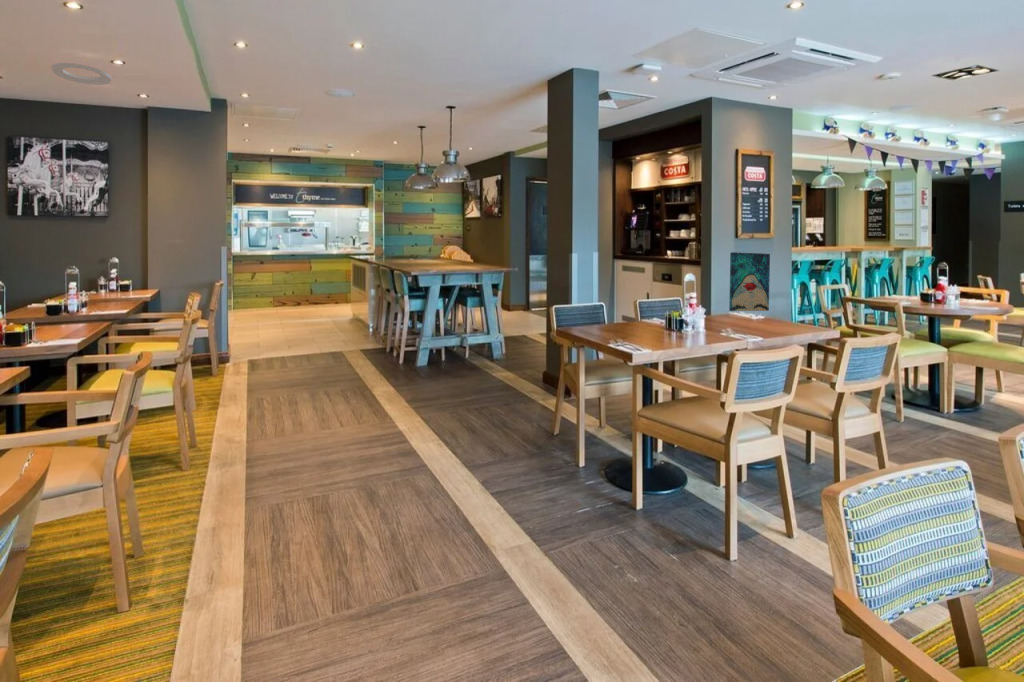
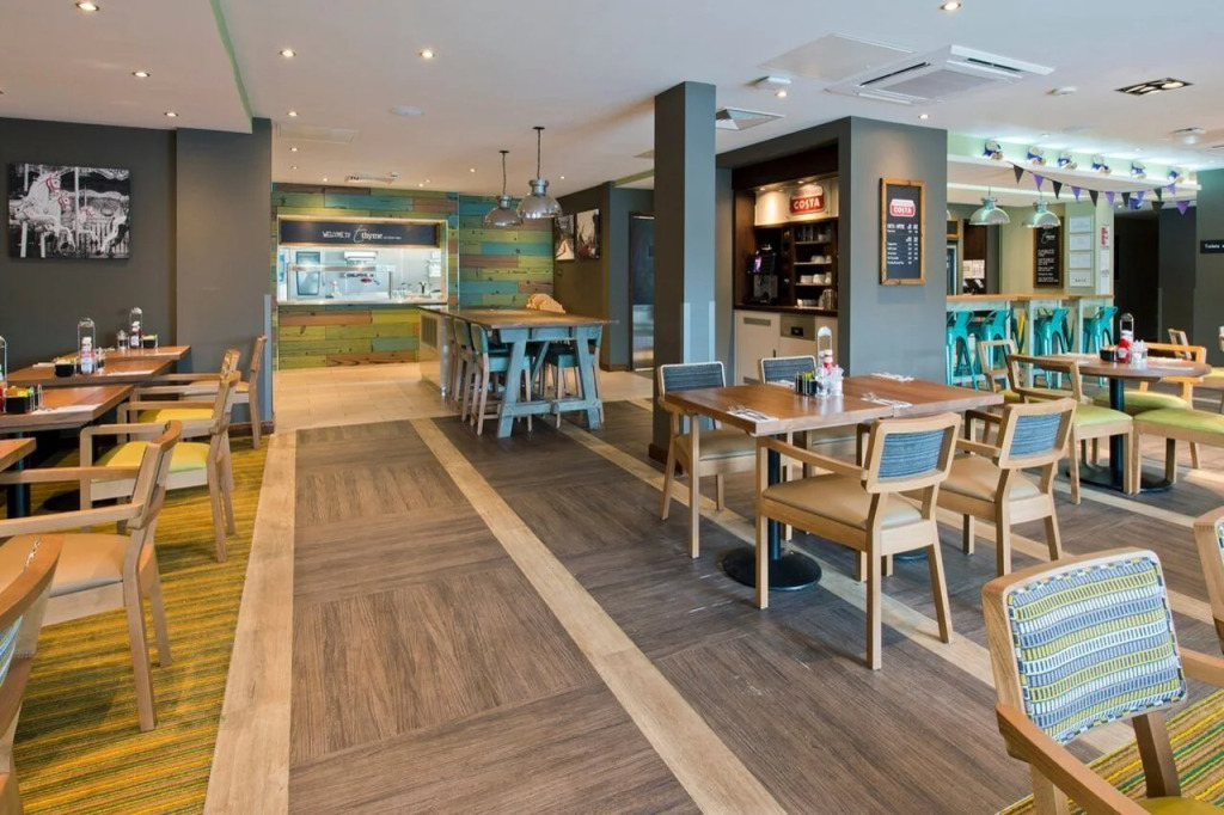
- wall art [728,251,771,312]
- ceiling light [50,62,113,86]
